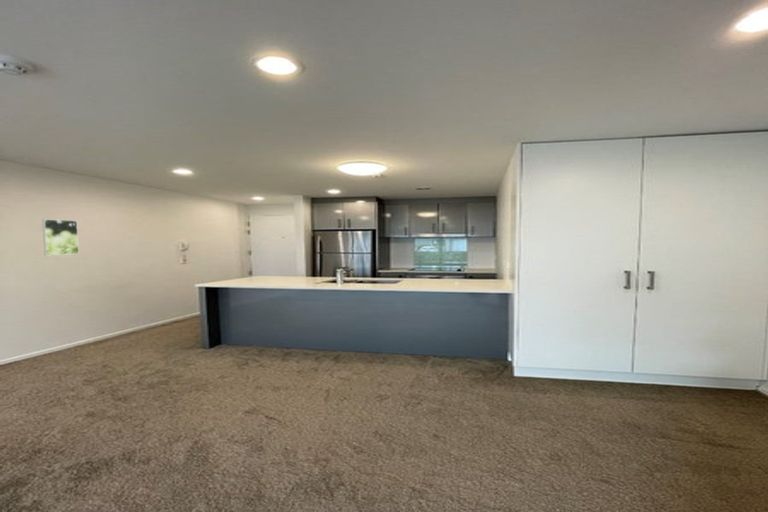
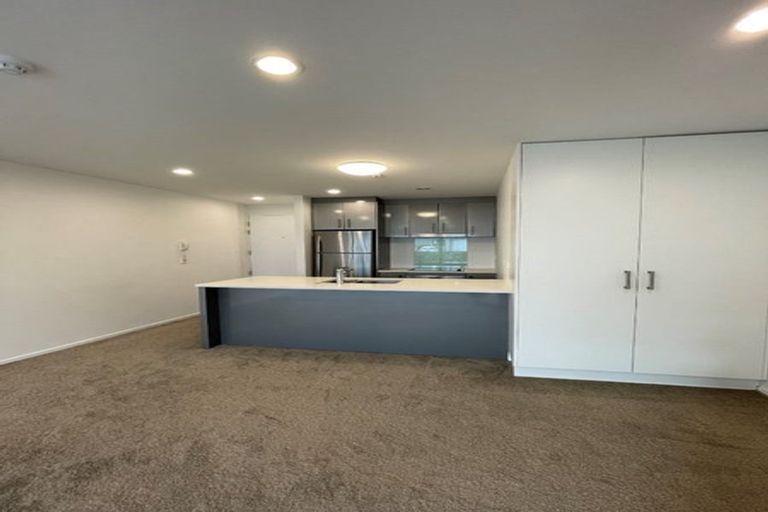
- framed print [41,218,80,256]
